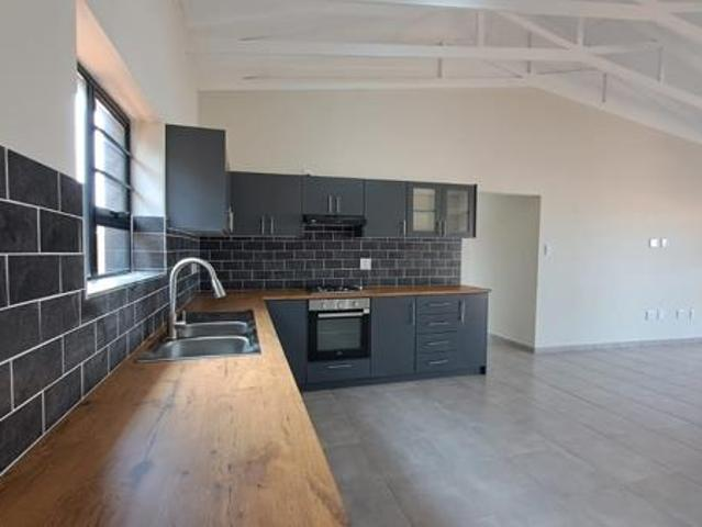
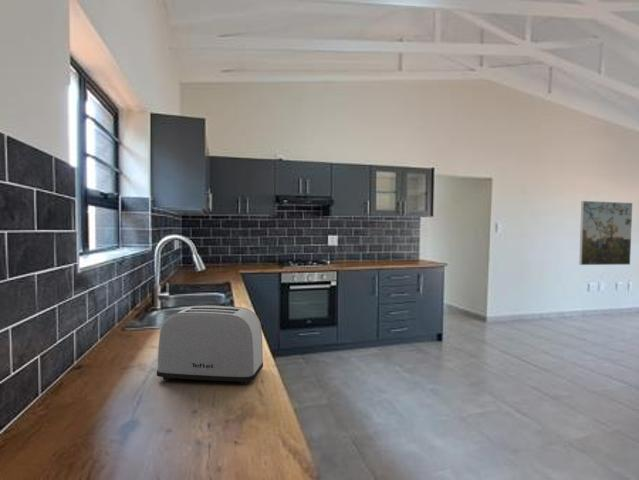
+ toaster [156,305,264,385]
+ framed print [578,200,633,266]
